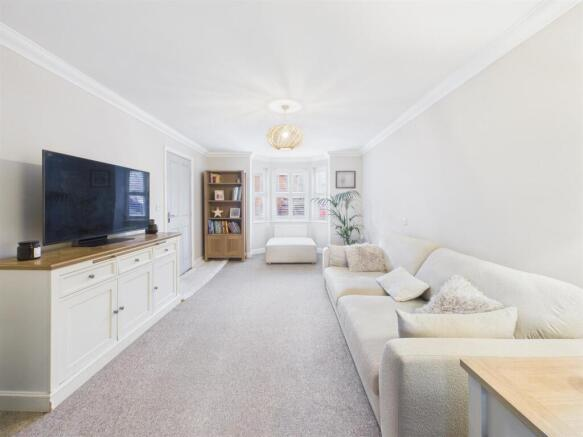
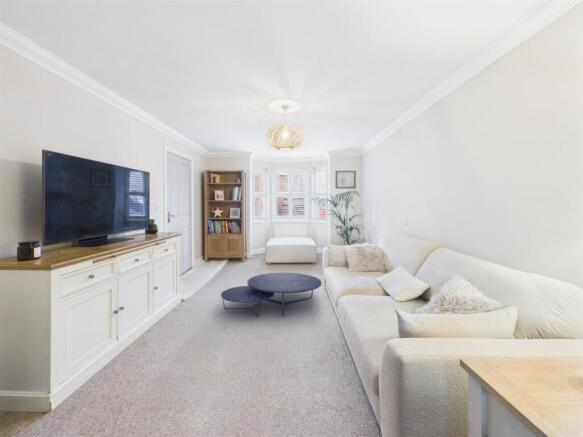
+ nesting table [220,272,323,318]
